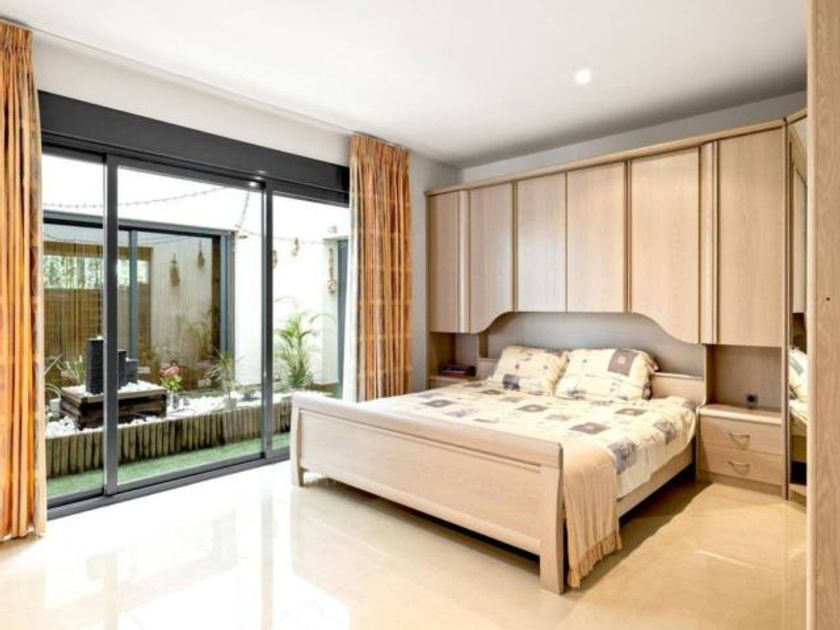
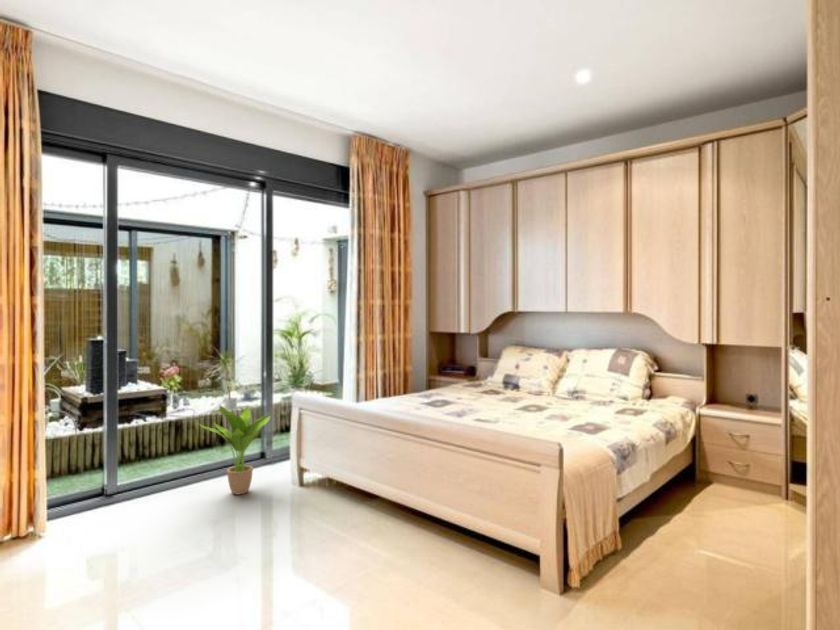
+ potted plant [197,404,272,496]
